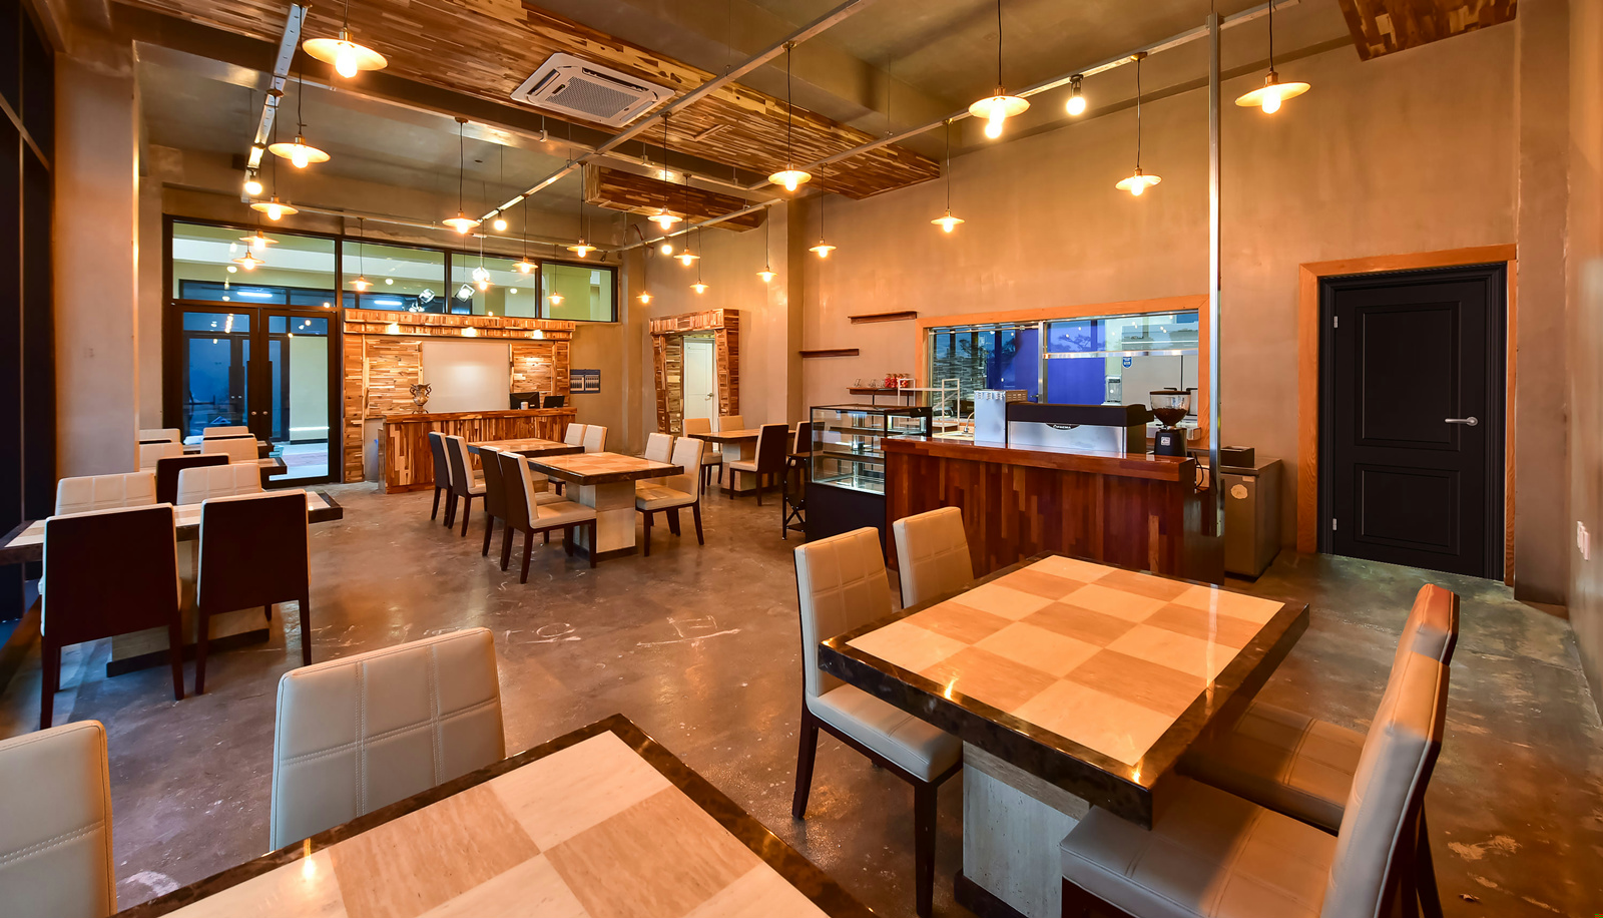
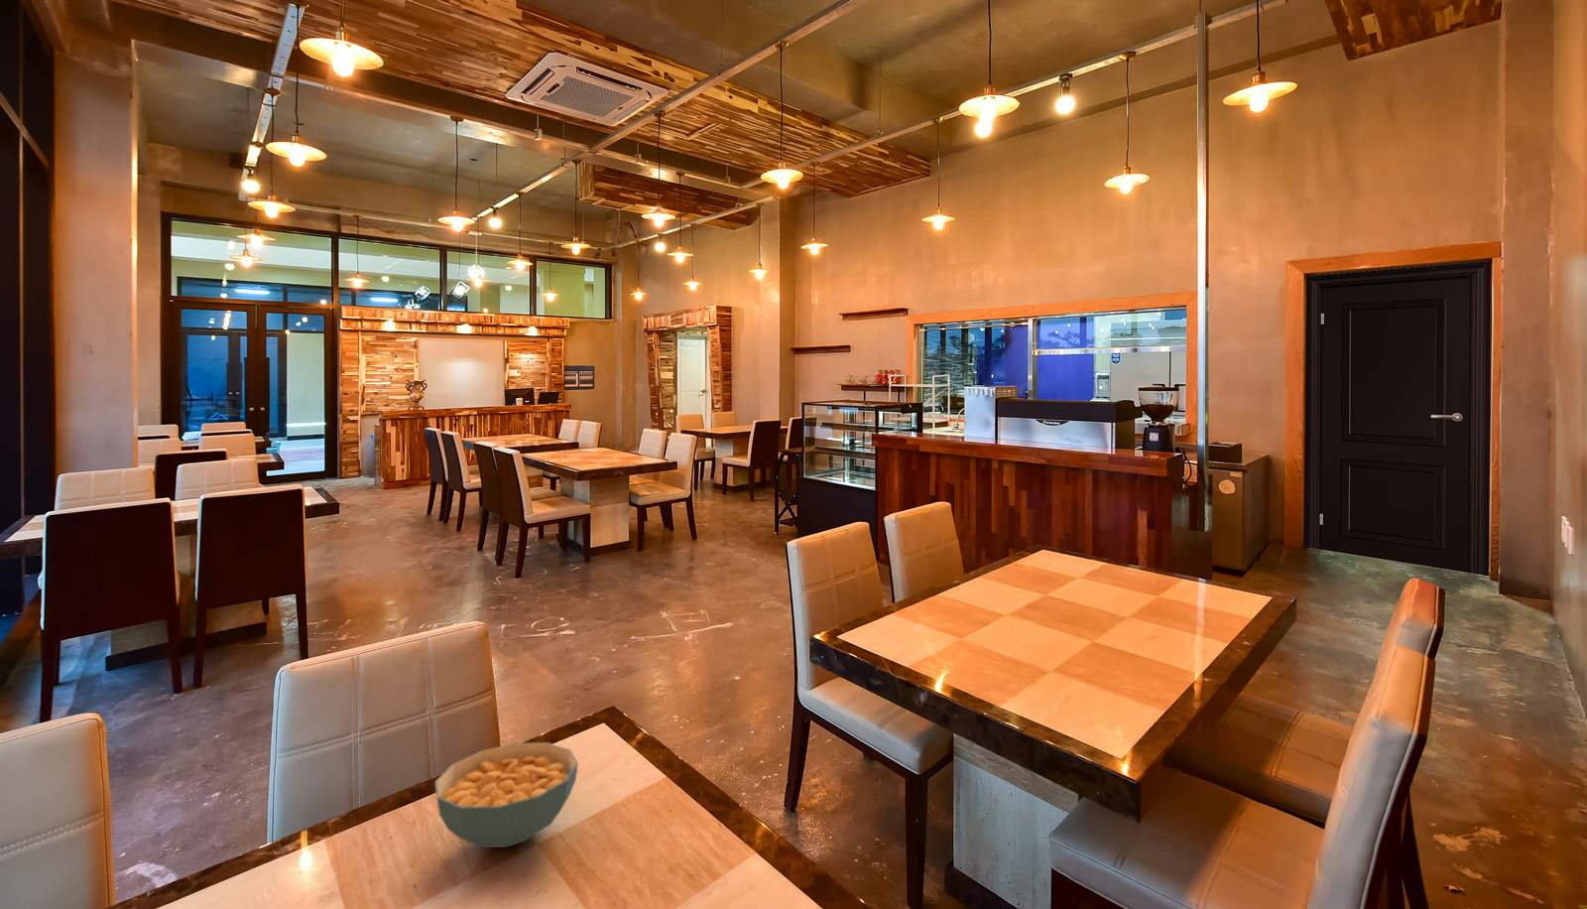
+ cereal bowl [434,741,579,848]
